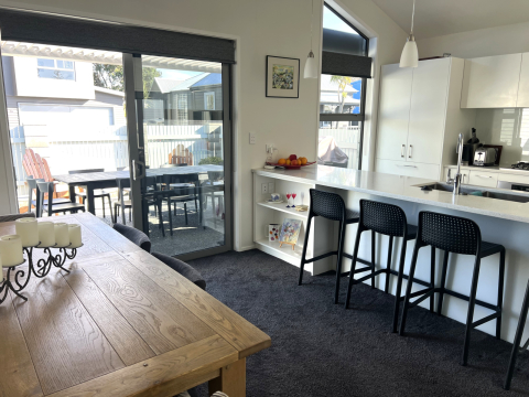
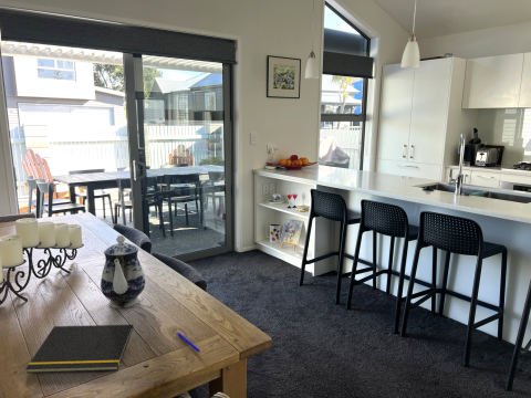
+ pen [176,332,201,353]
+ notepad [24,324,135,374]
+ teapot [100,234,146,310]
